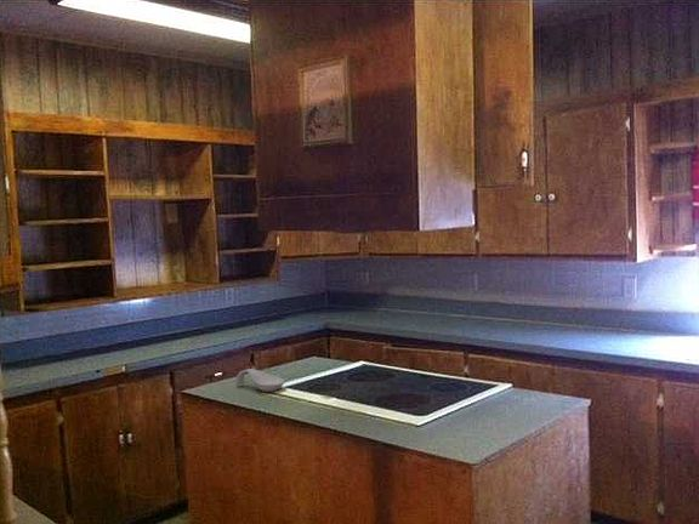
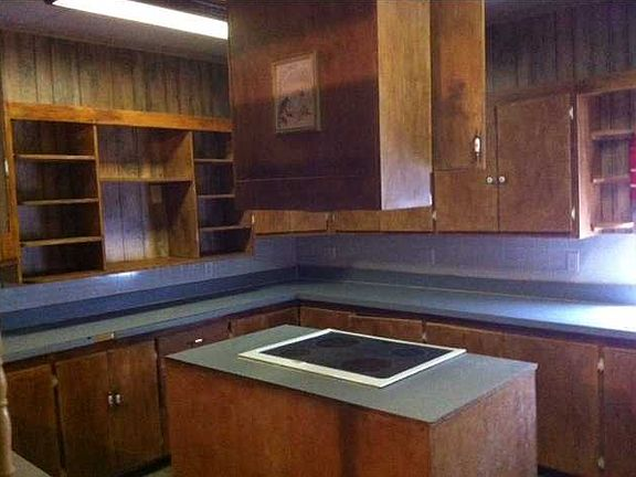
- spoon rest [234,368,286,393]
